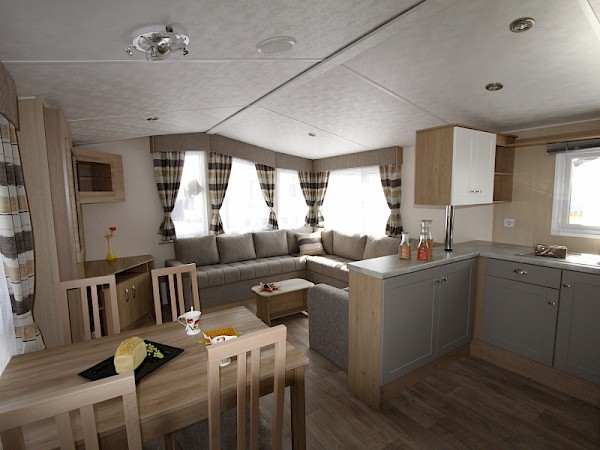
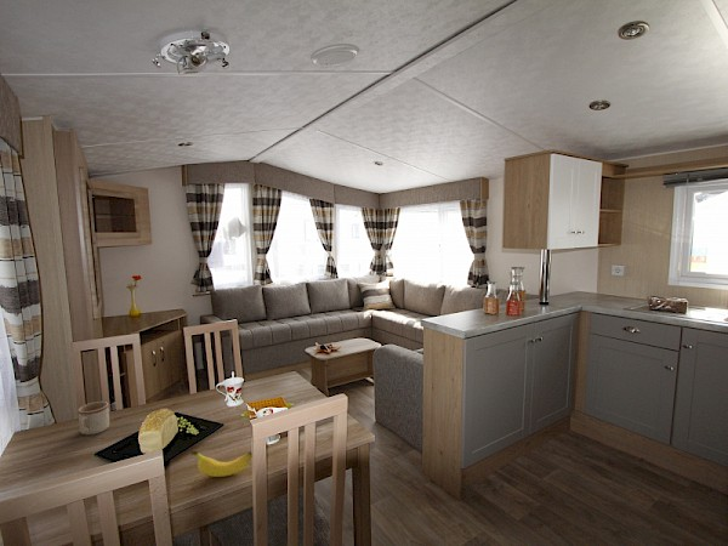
+ banana [189,450,254,478]
+ mug [78,400,110,436]
